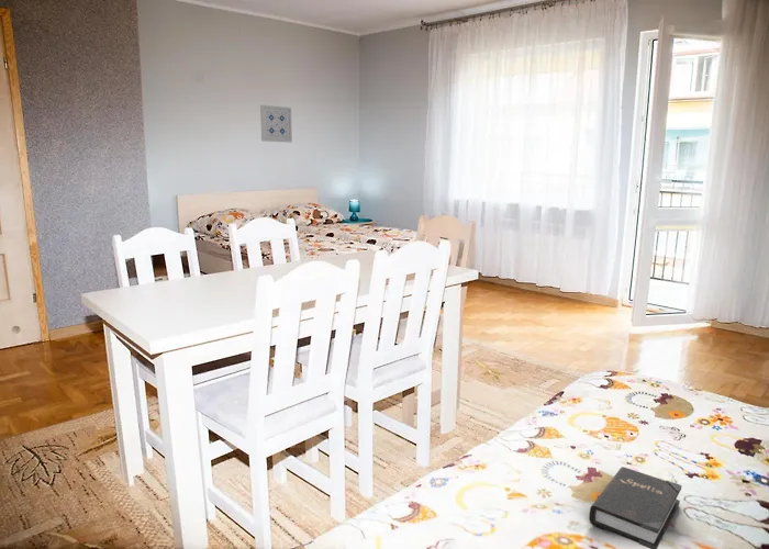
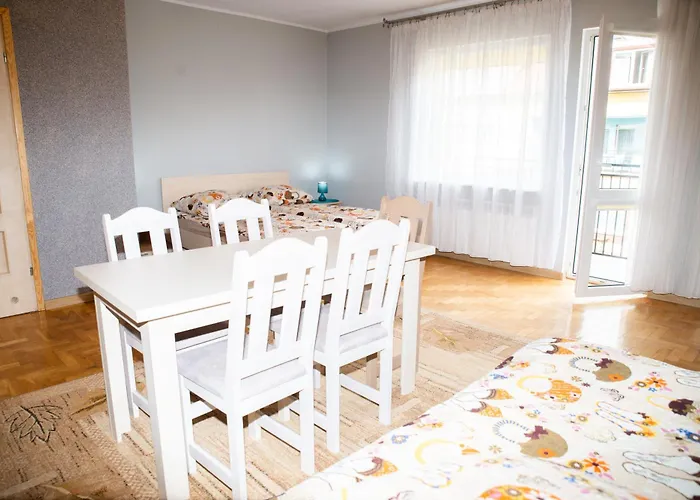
- hardback book [589,466,682,549]
- wall art [259,104,293,144]
